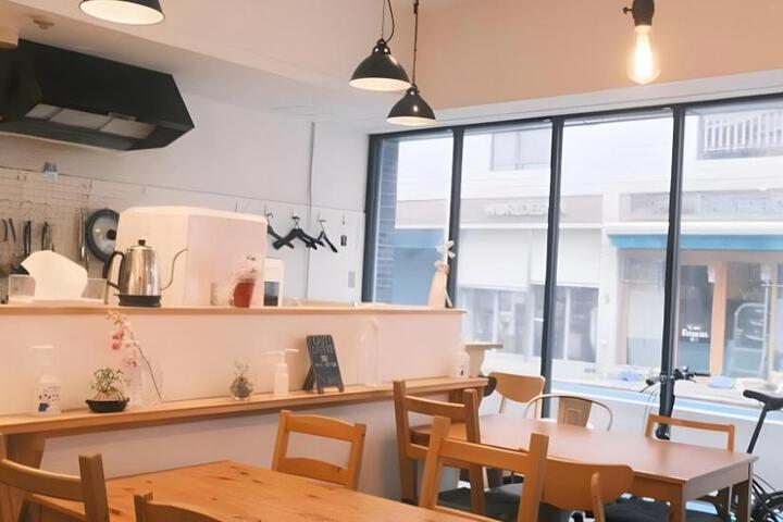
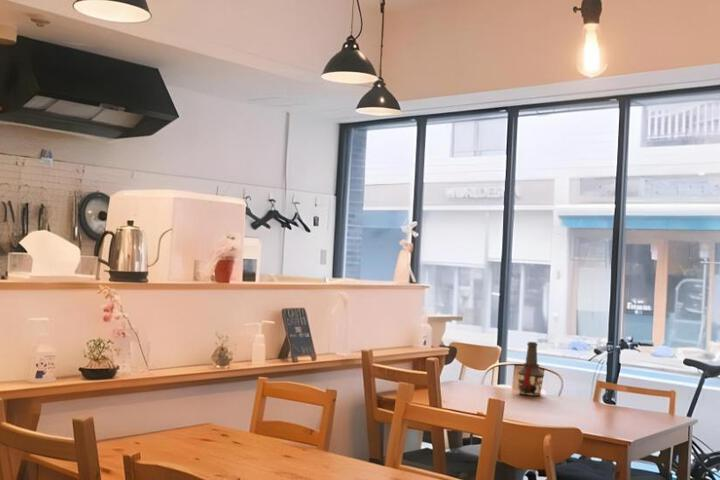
+ bottle [517,341,545,397]
